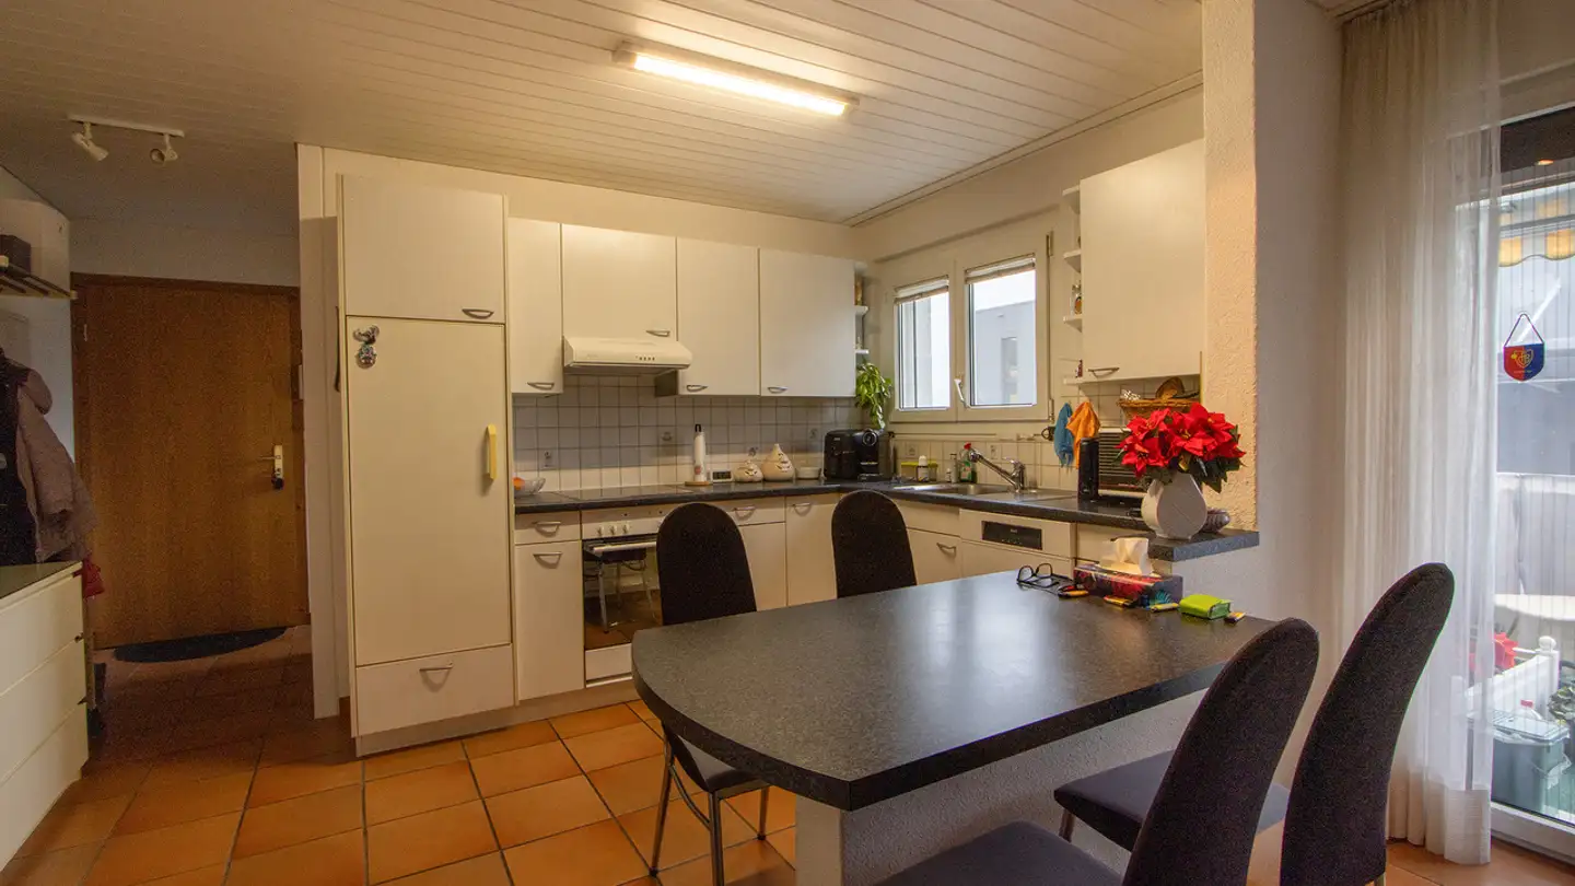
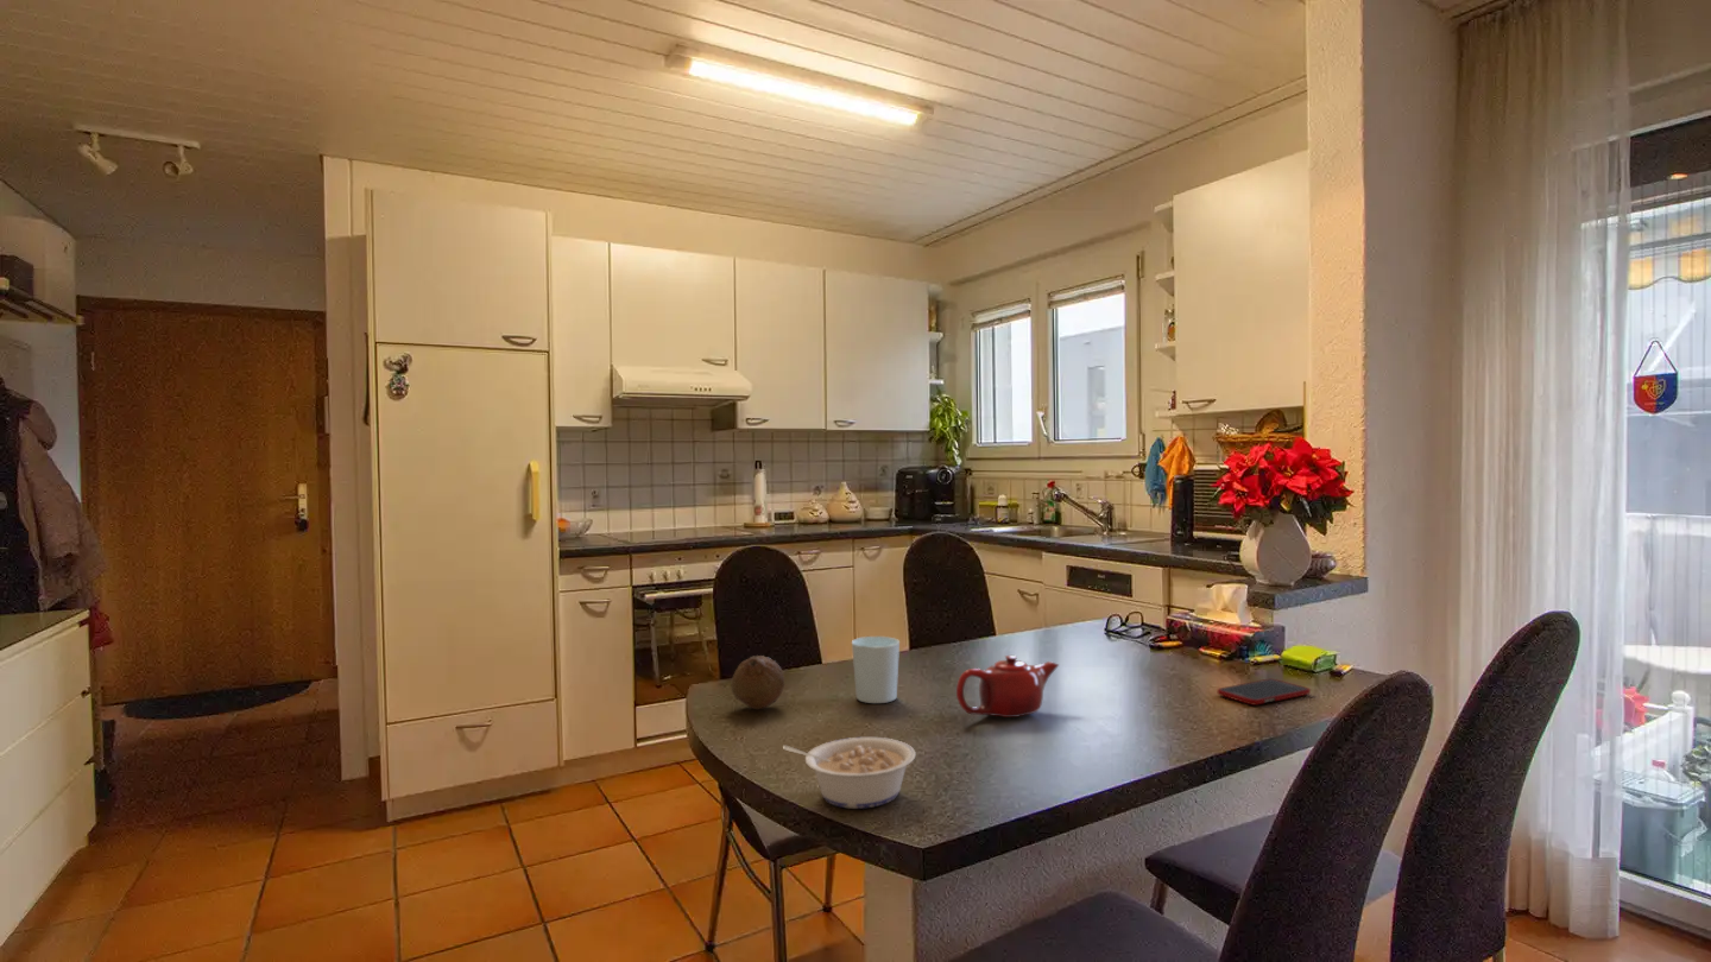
+ cell phone [1217,678,1312,705]
+ fruit [731,654,785,710]
+ cup [851,635,901,704]
+ legume [782,736,917,810]
+ teapot [955,654,1060,719]
